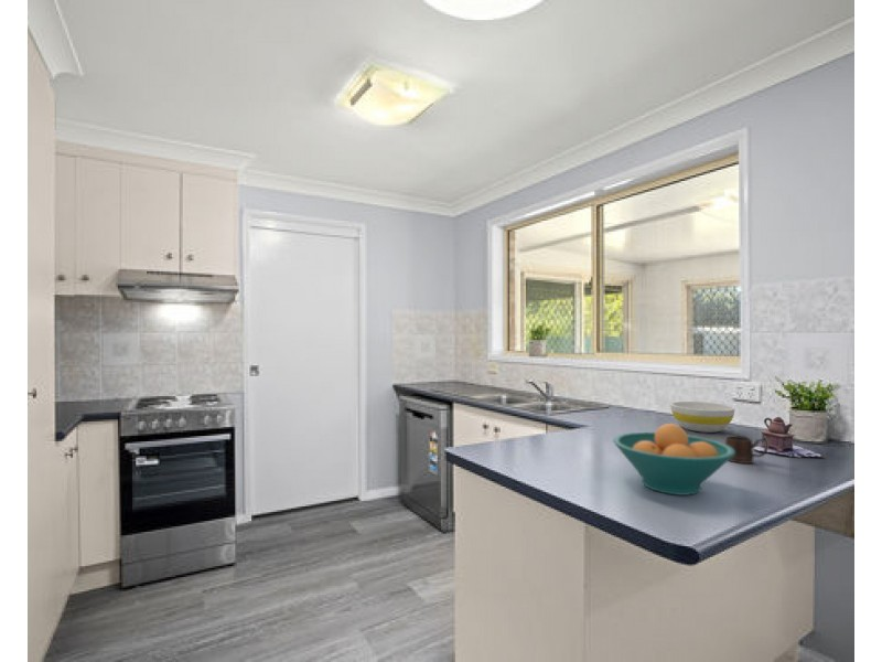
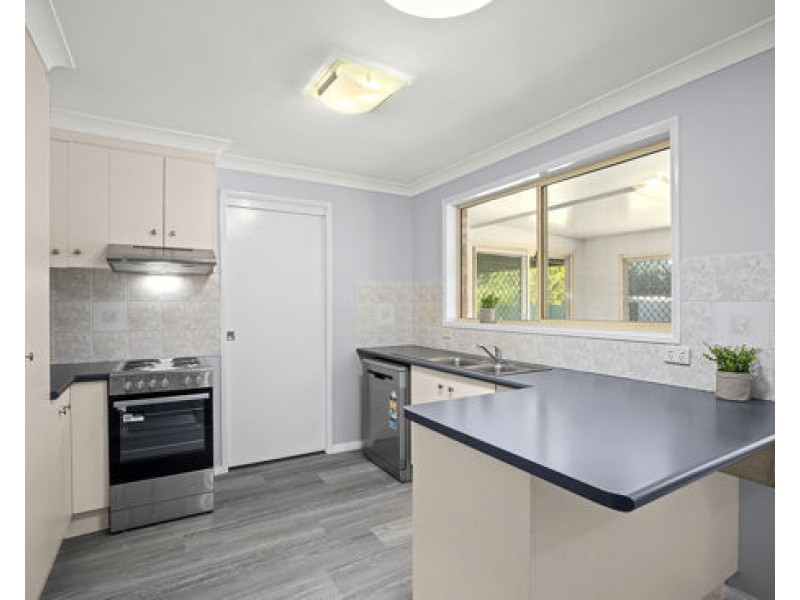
- teapot [753,416,825,458]
- mug [724,435,768,465]
- fruit bowl [612,423,735,496]
- bowl [669,401,736,434]
